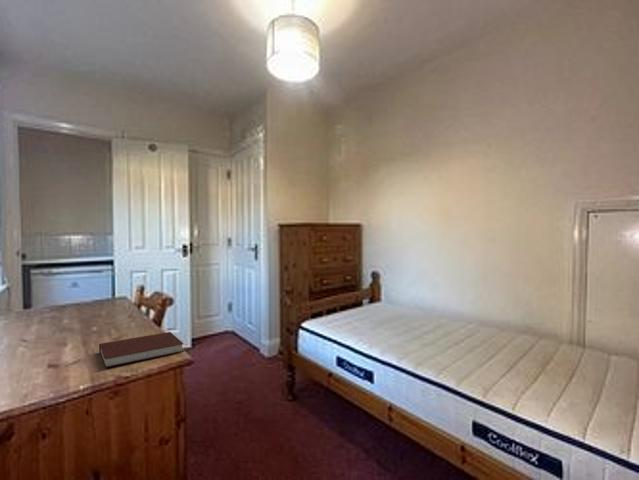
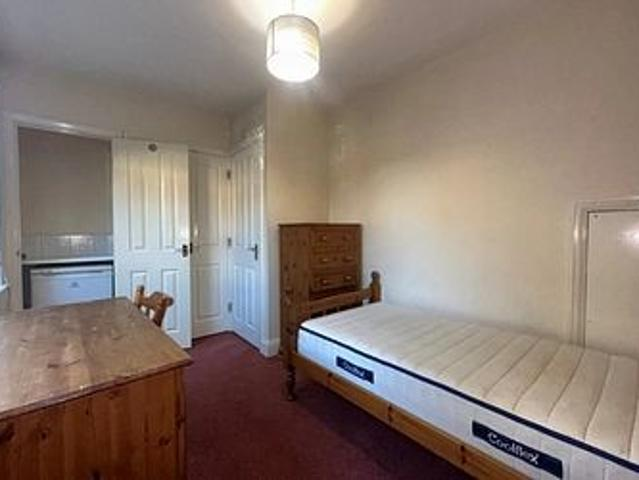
- notebook [98,331,185,369]
